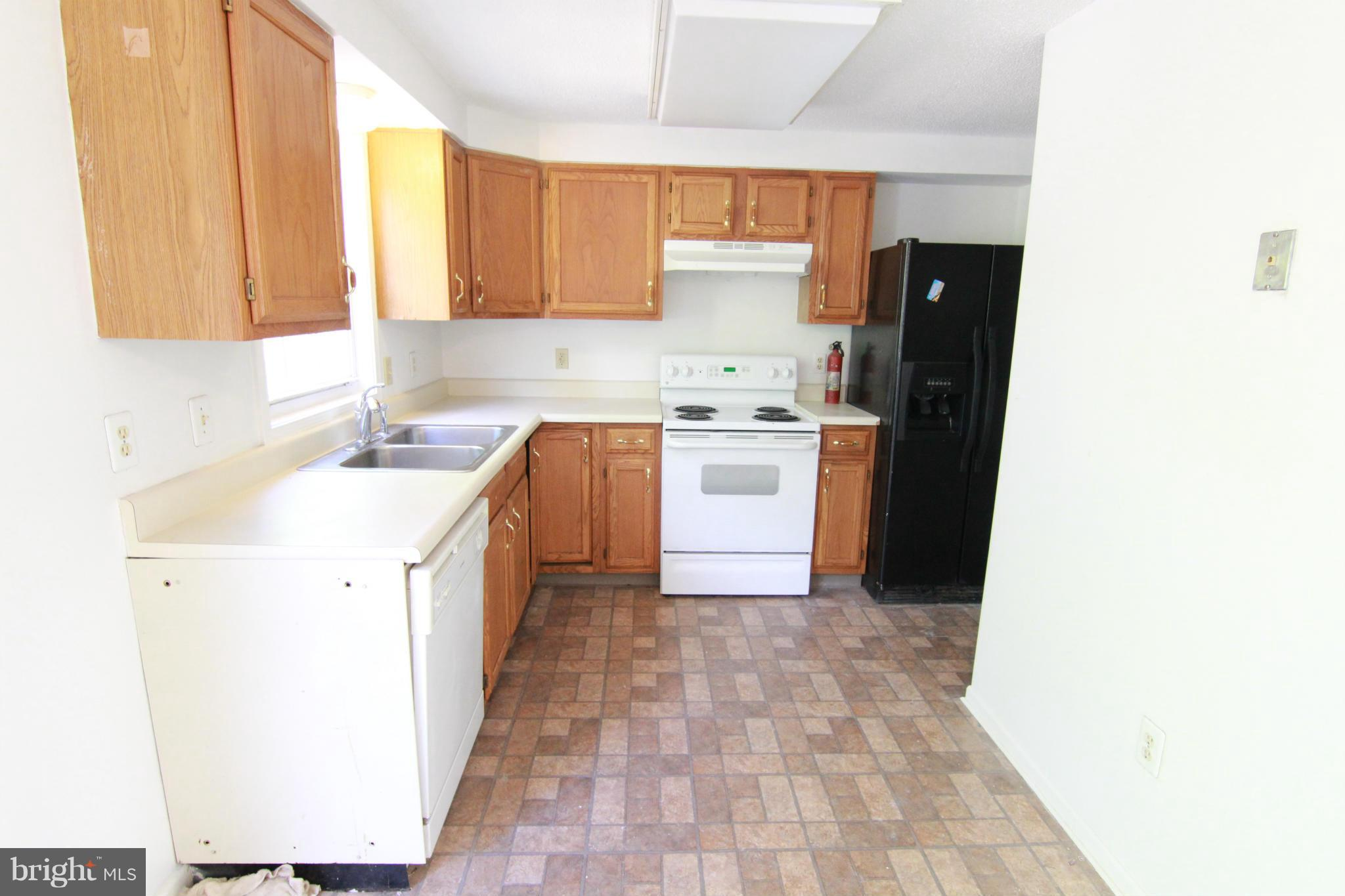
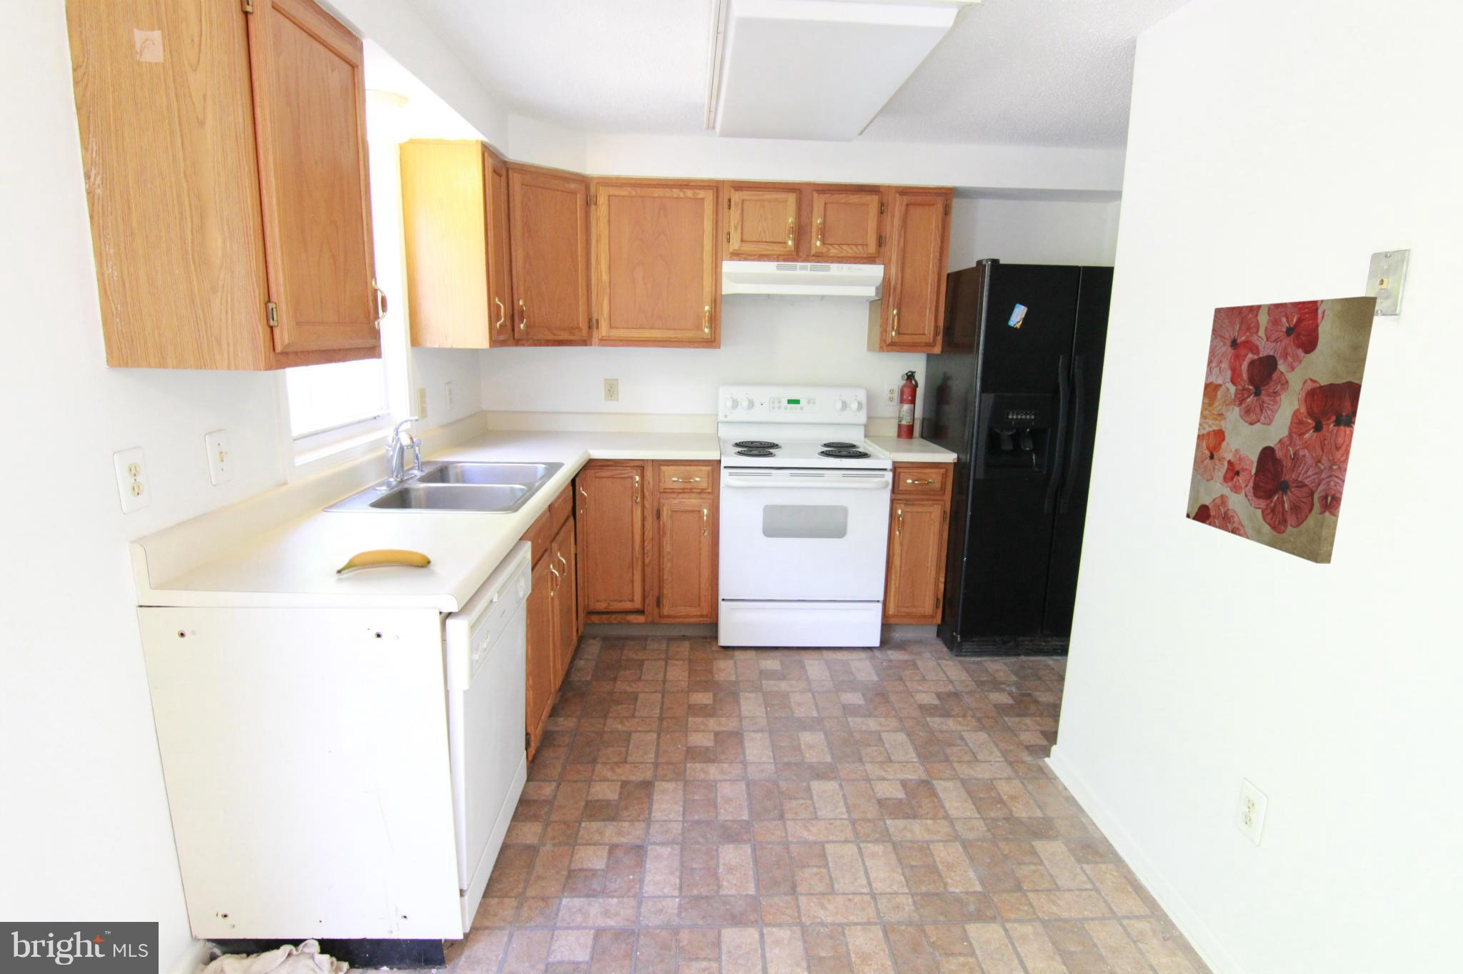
+ wall art [1186,296,1378,564]
+ banana [335,548,432,574]
